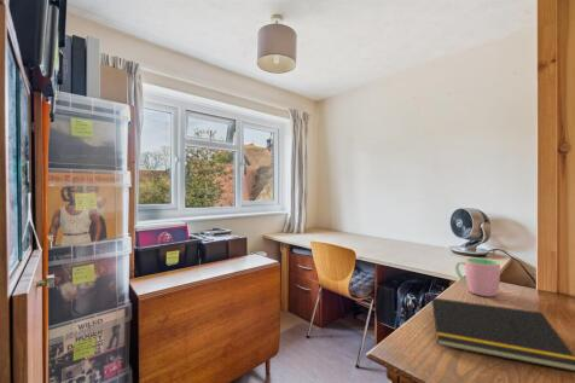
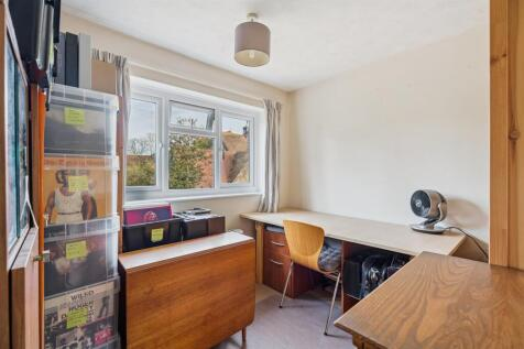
- notepad [428,296,575,372]
- cup [454,256,501,297]
